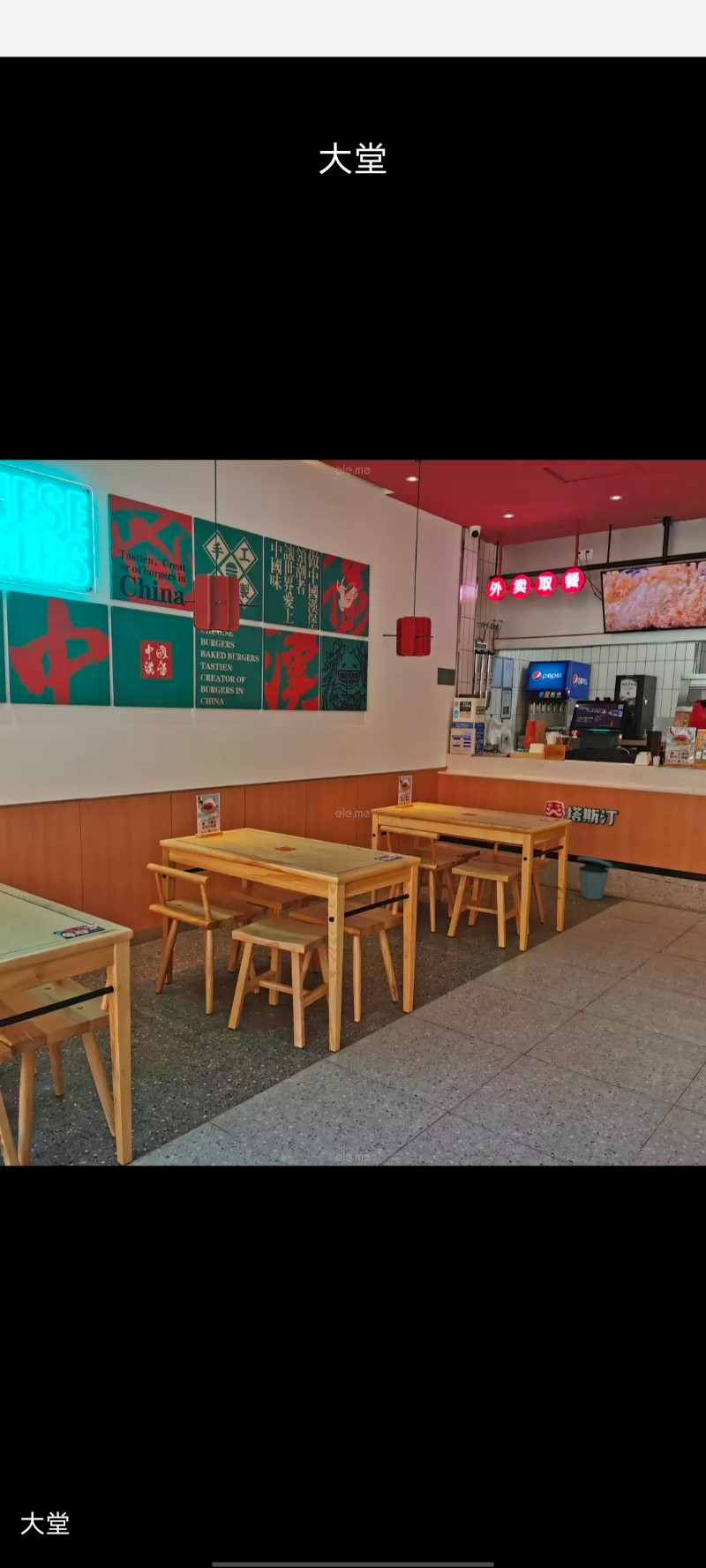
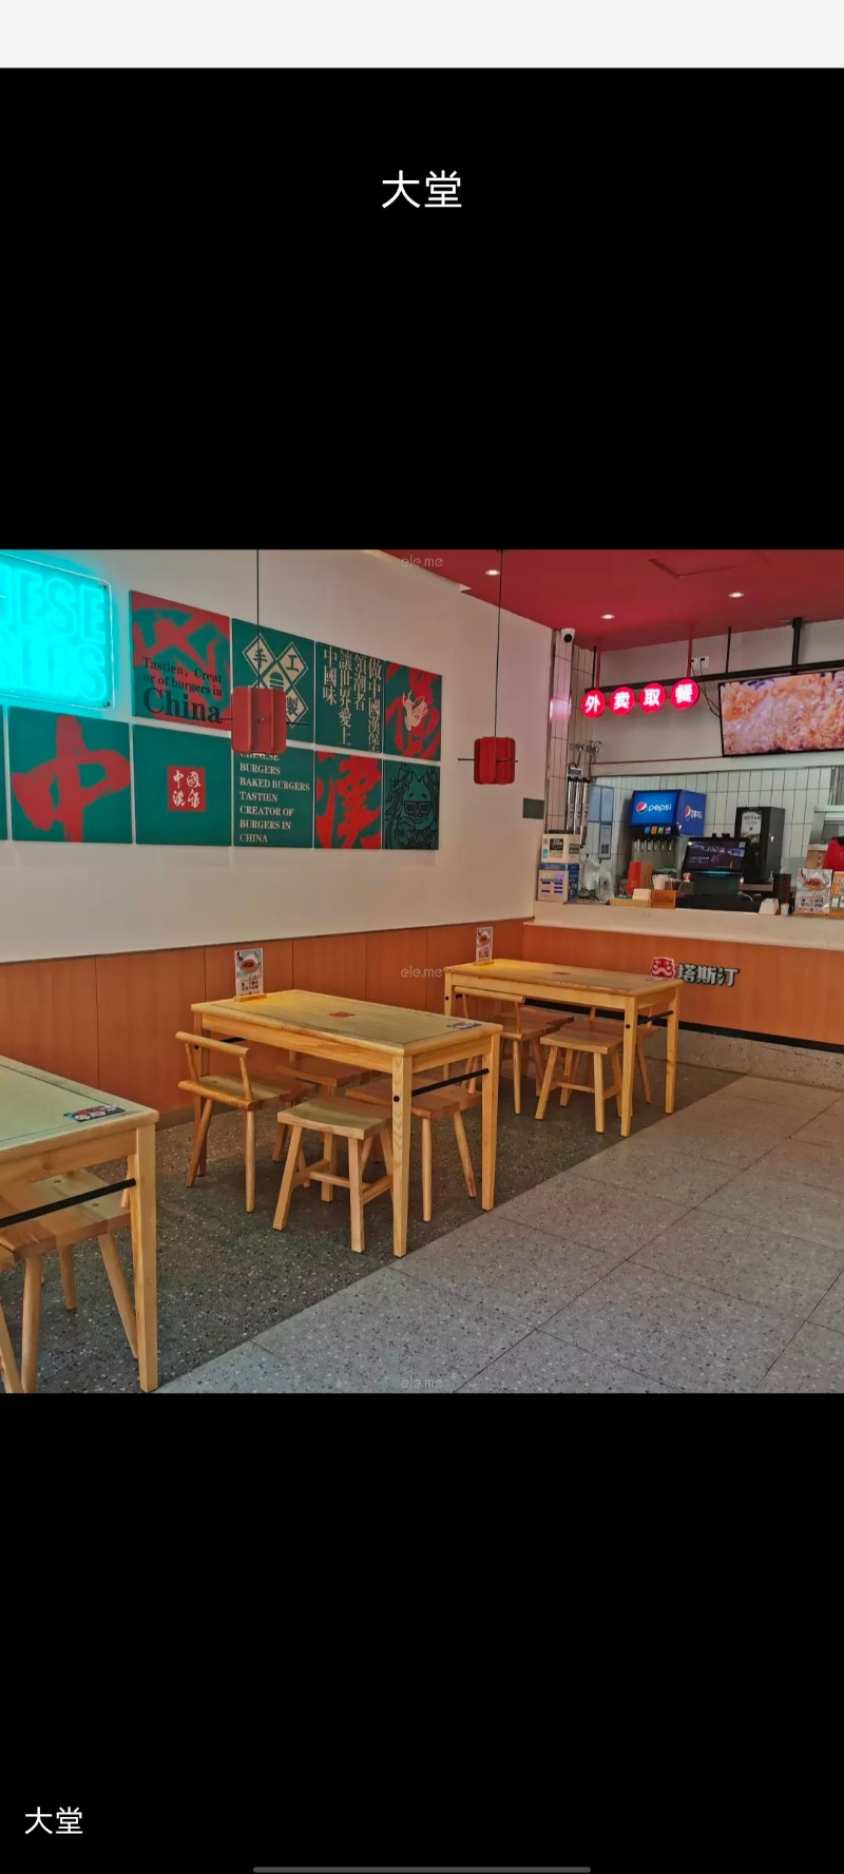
- trash can [577,855,613,900]
